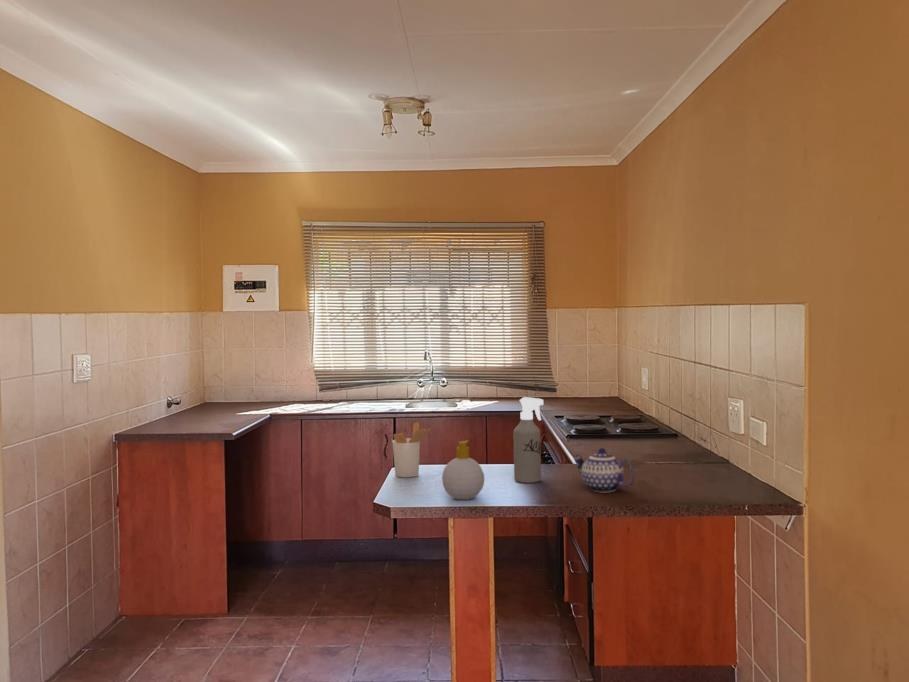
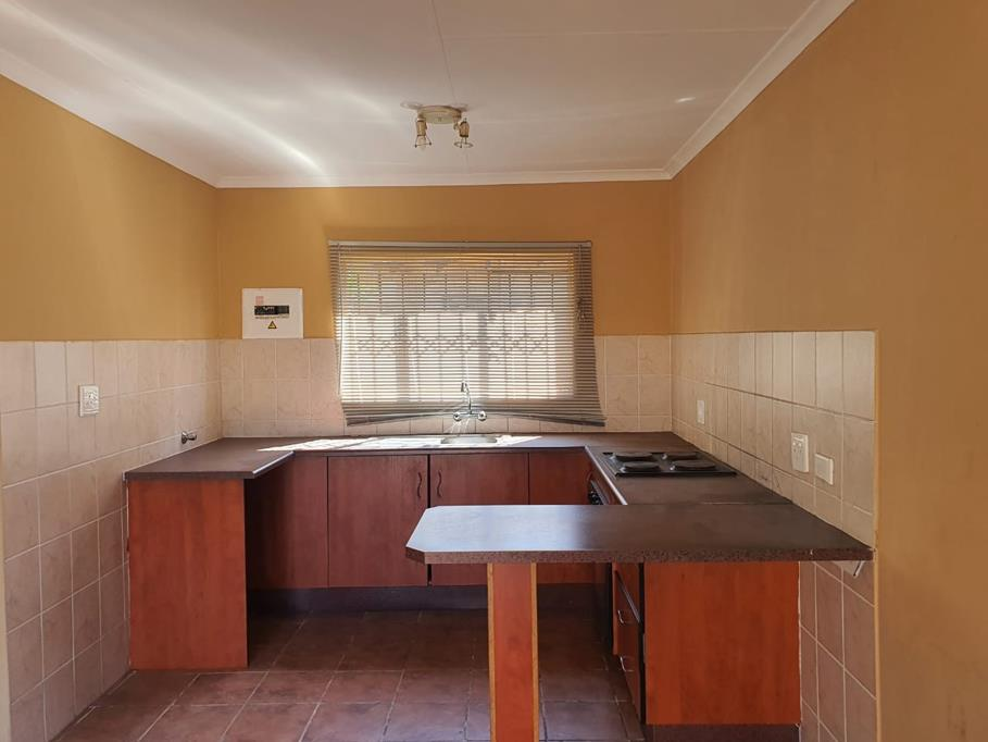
- spray bottle [513,396,544,484]
- utensil holder [391,421,433,478]
- teapot [573,447,636,493]
- soap bottle [441,439,485,501]
